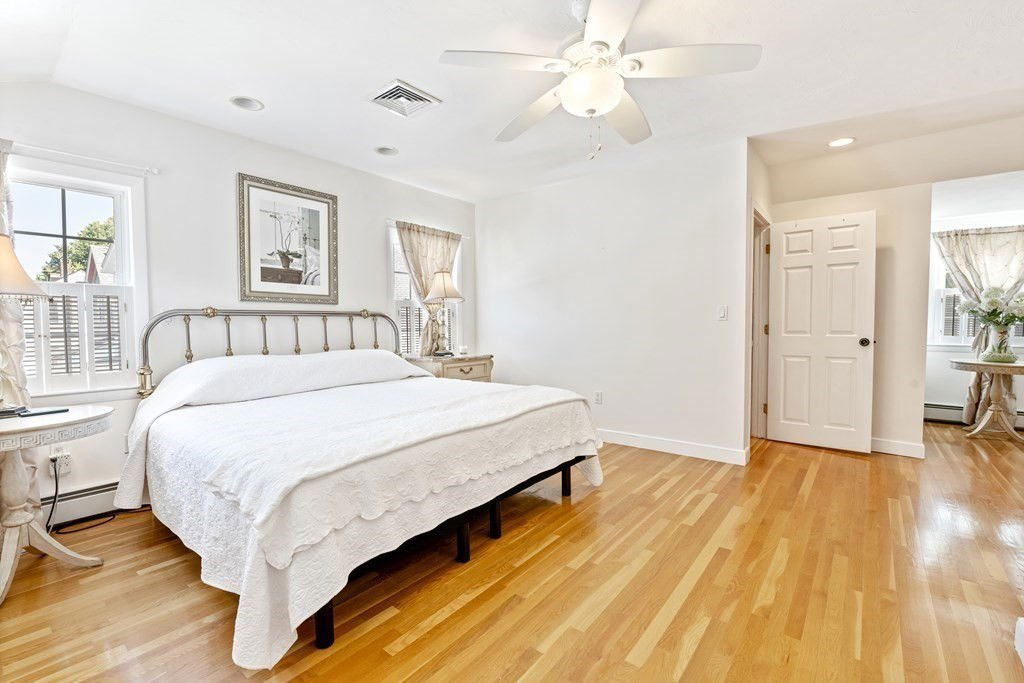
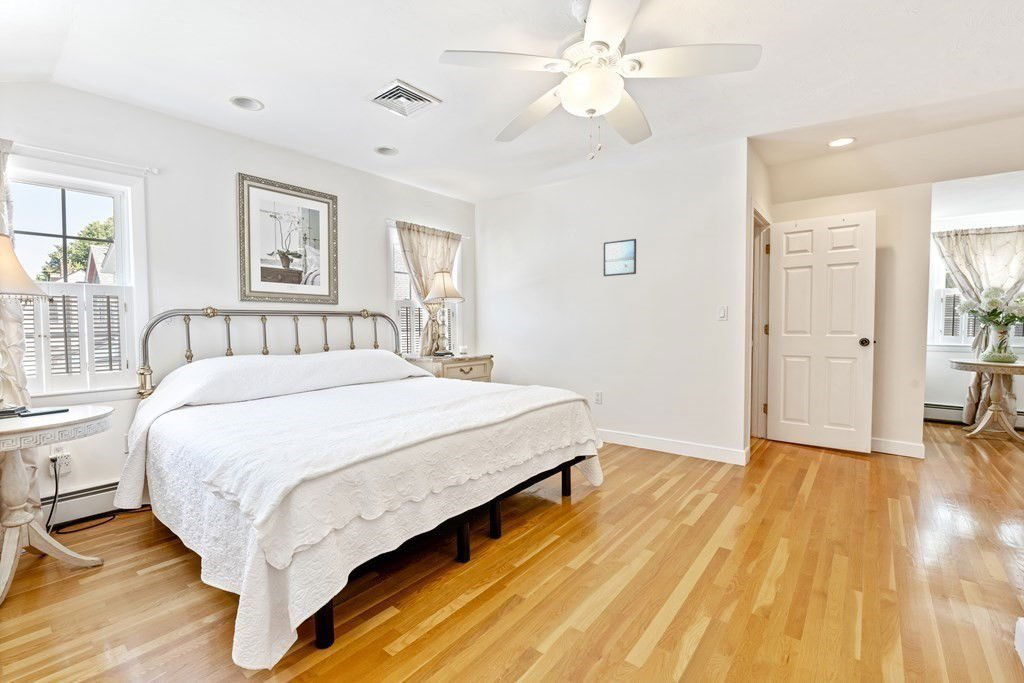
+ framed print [603,238,637,277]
